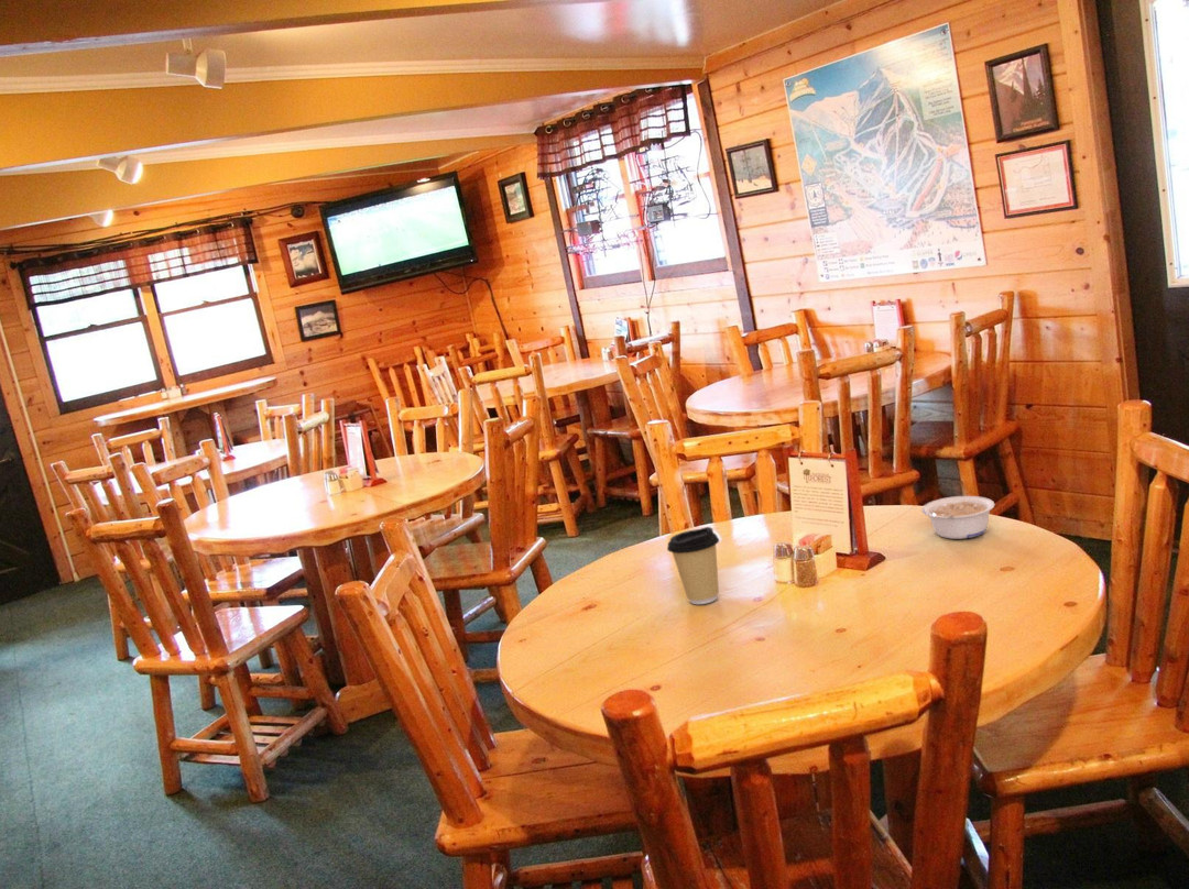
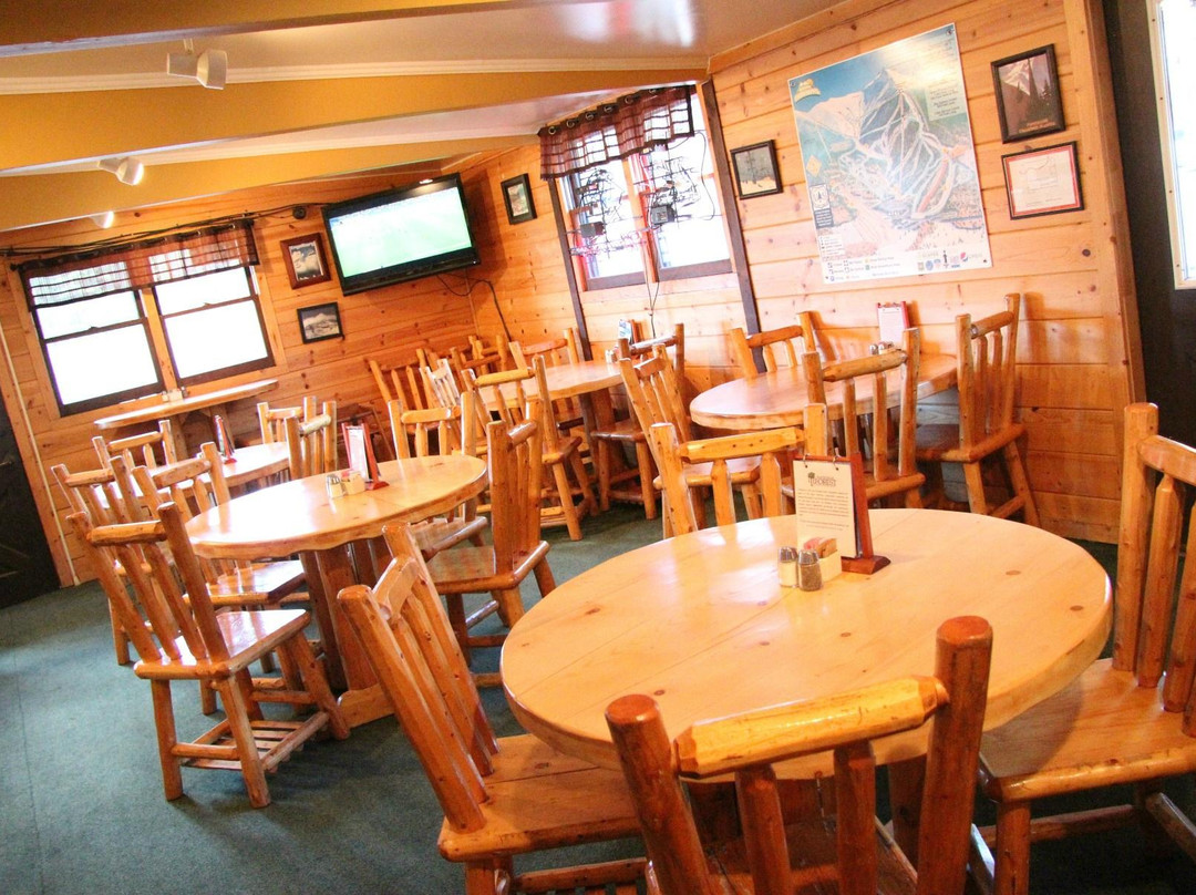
- legume [920,495,995,540]
- coffee cup [666,526,720,605]
